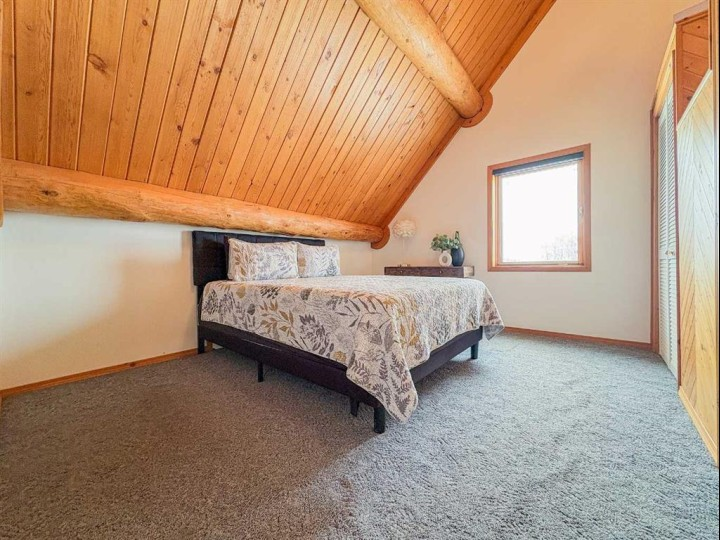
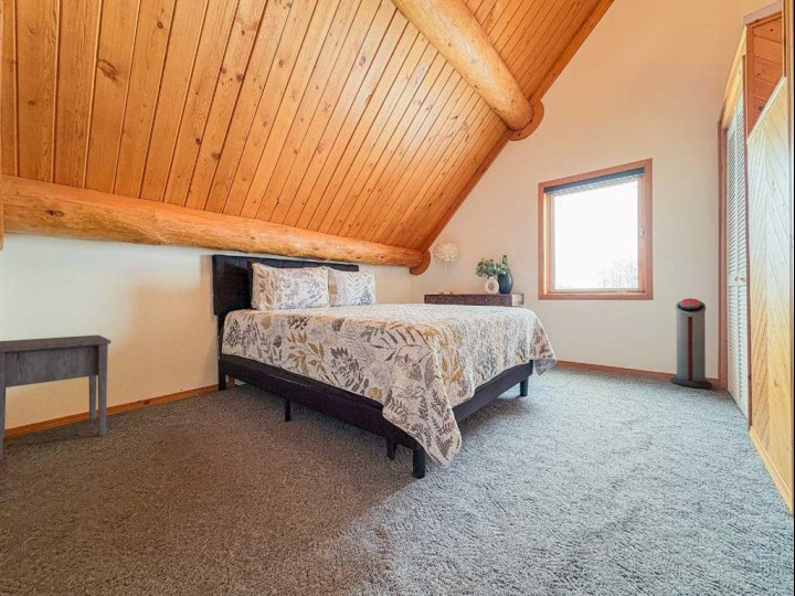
+ nightstand [0,334,112,461]
+ air purifier [669,298,713,389]
